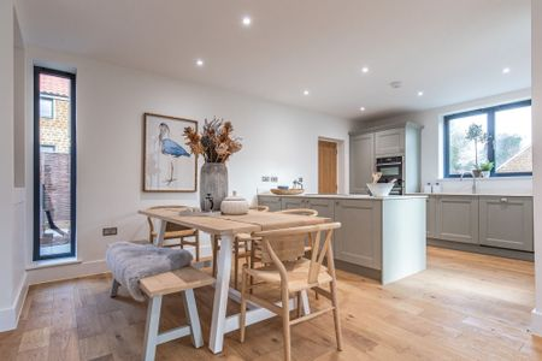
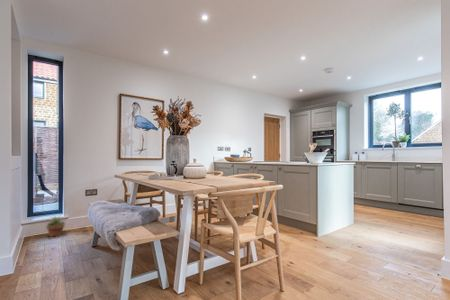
+ potted plant [45,214,69,238]
